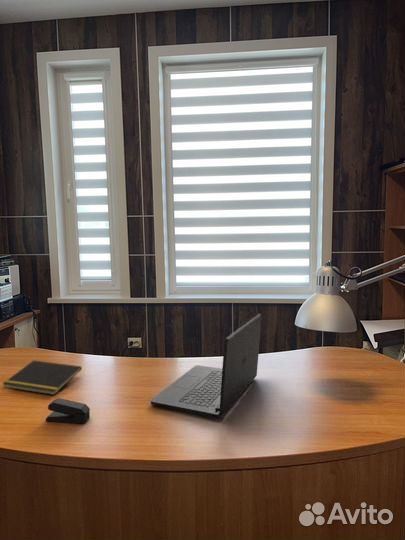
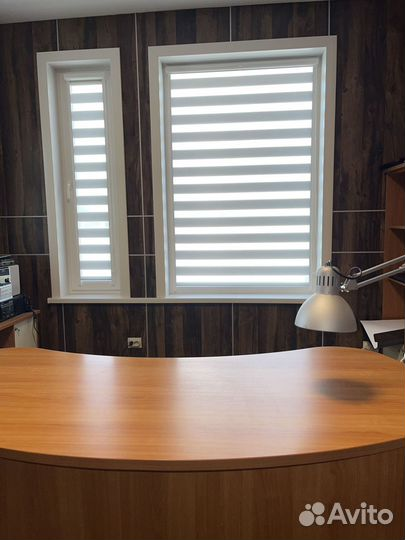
- stapler [45,397,91,425]
- laptop [150,313,263,420]
- notepad [1,359,83,396]
